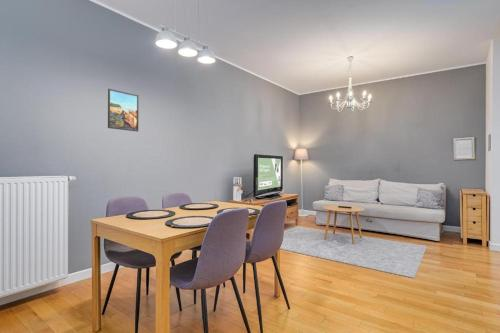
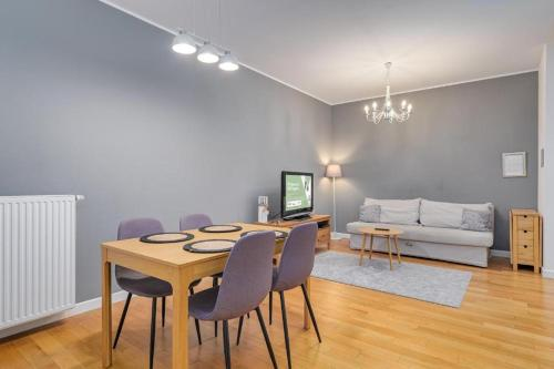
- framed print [107,88,140,133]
